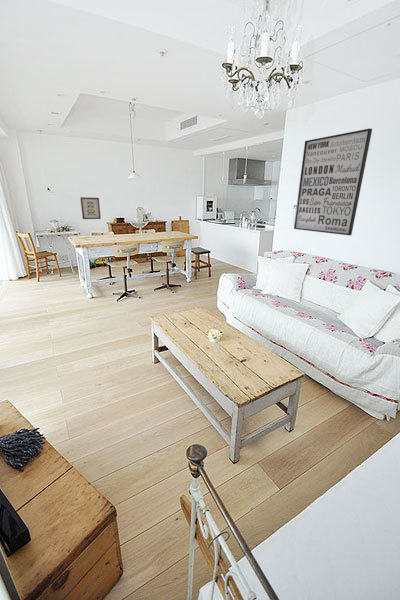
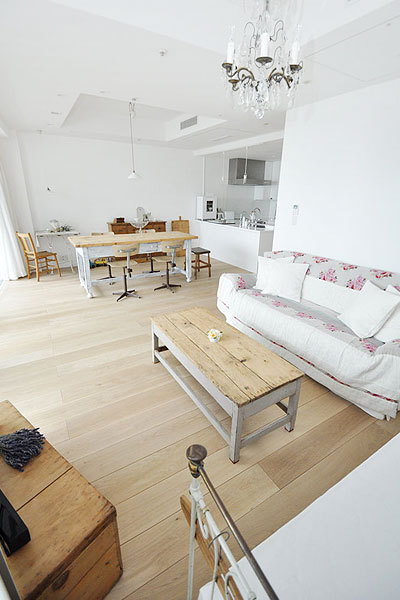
- wall art [79,196,102,220]
- wall art [293,128,373,236]
